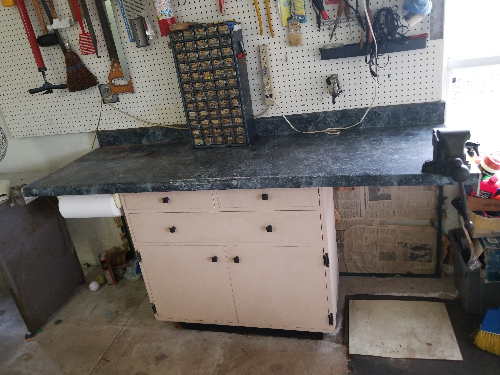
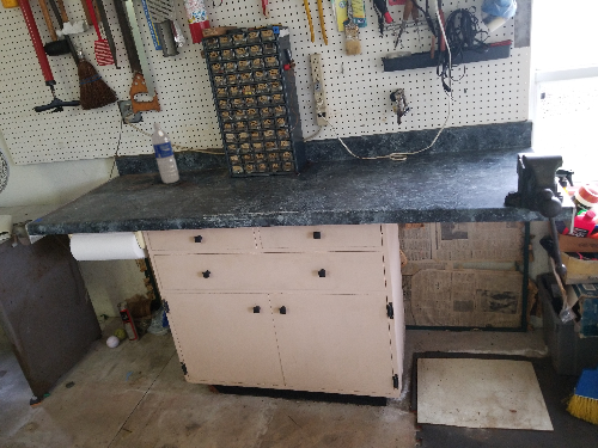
+ water bottle [151,122,181,185]
